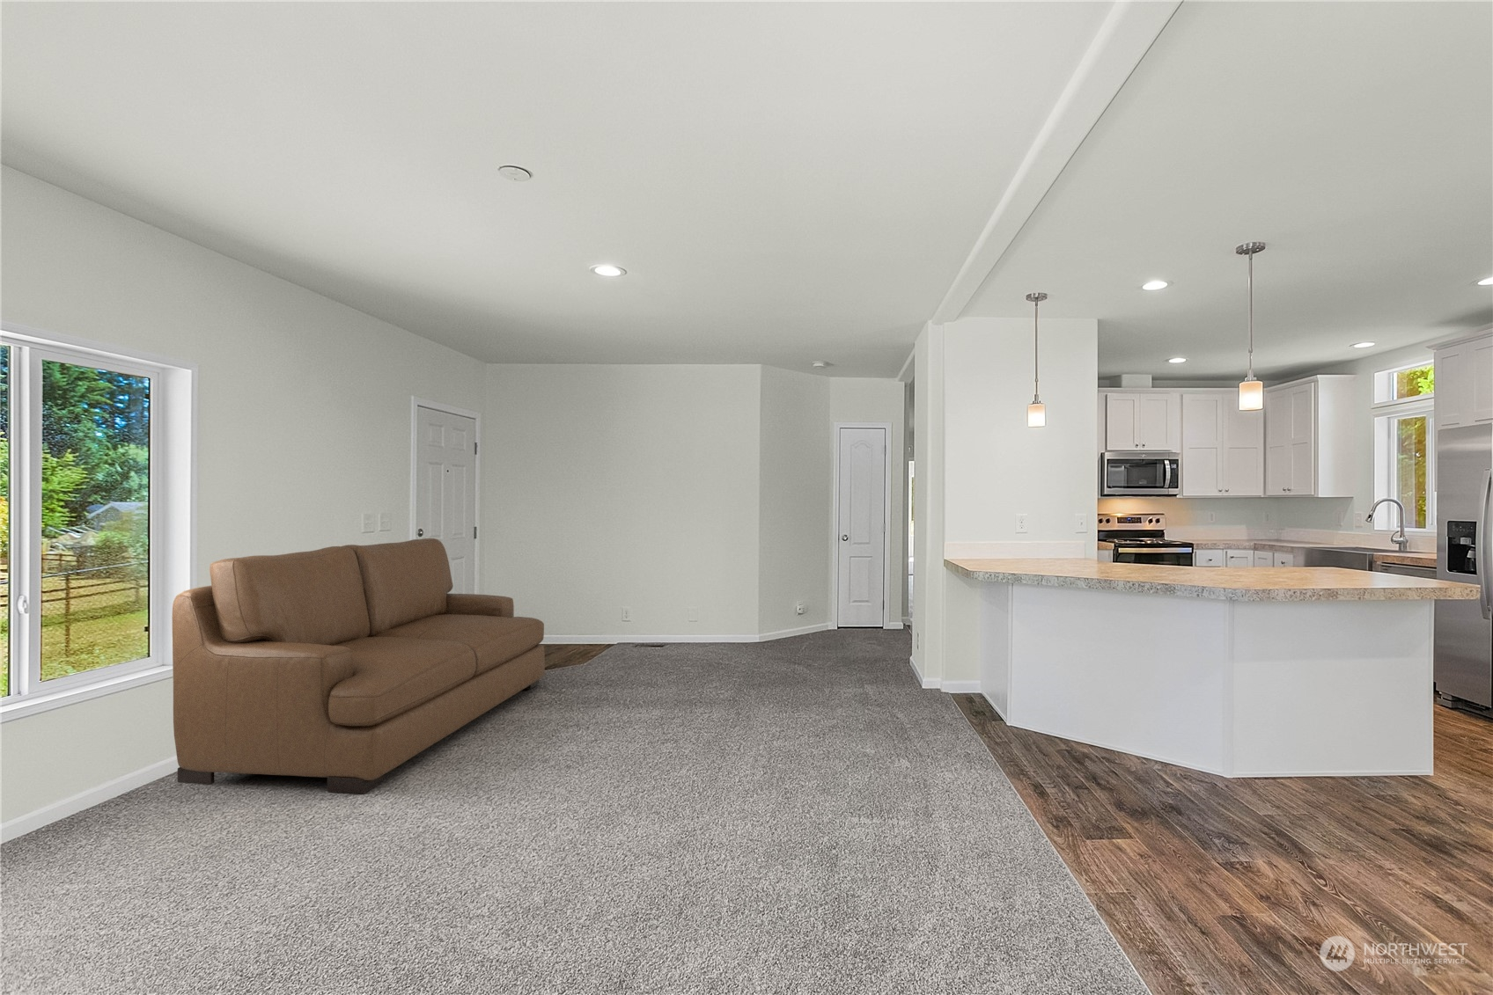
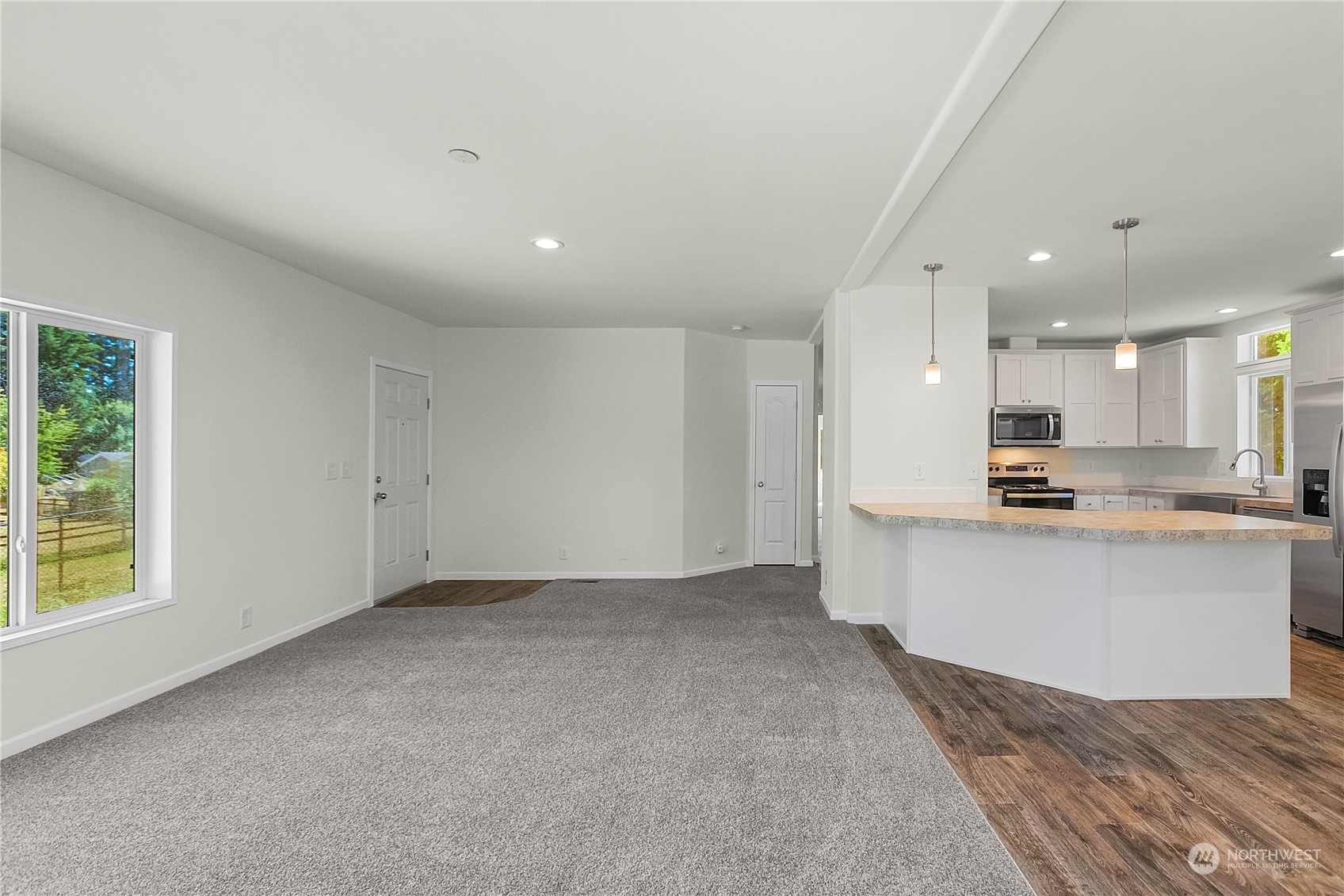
- sofa [171,537,545,794]
